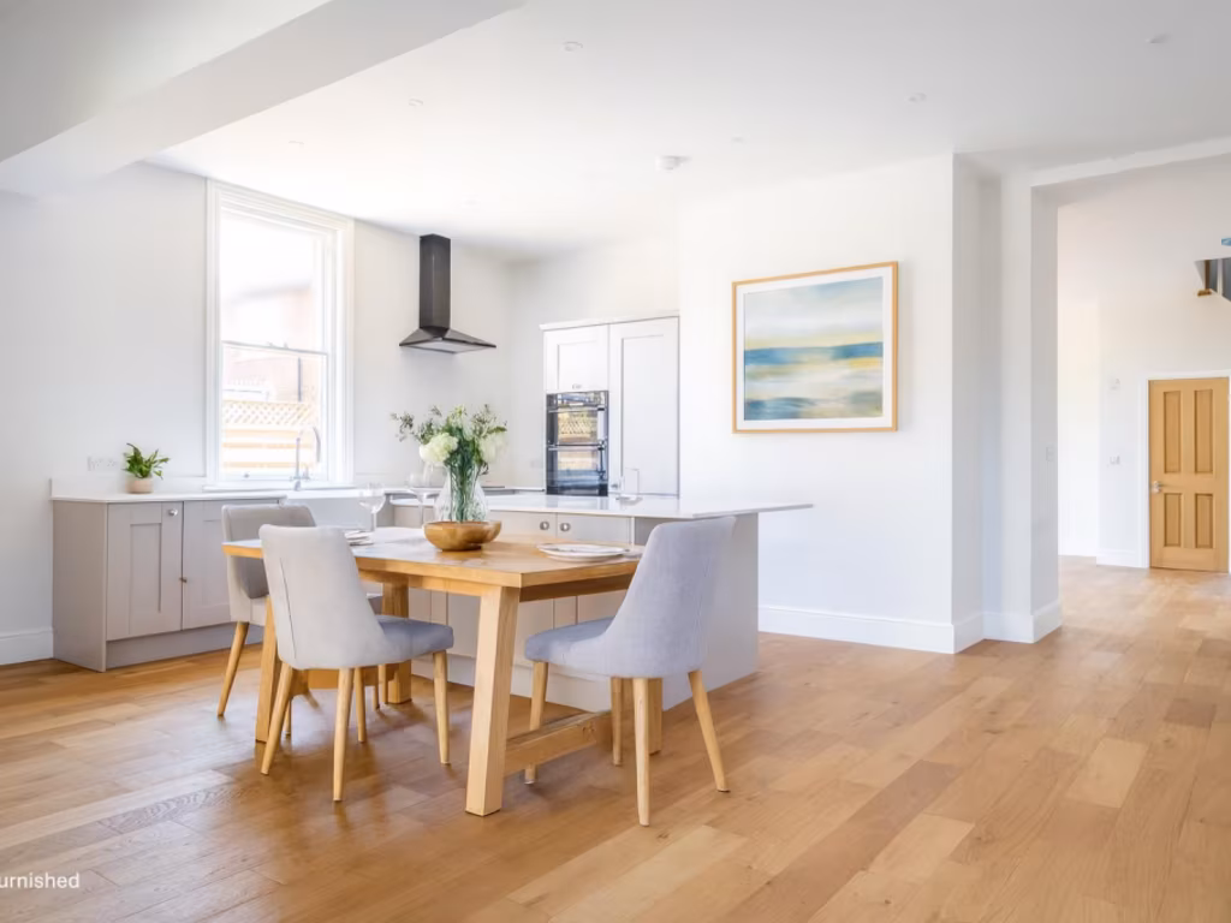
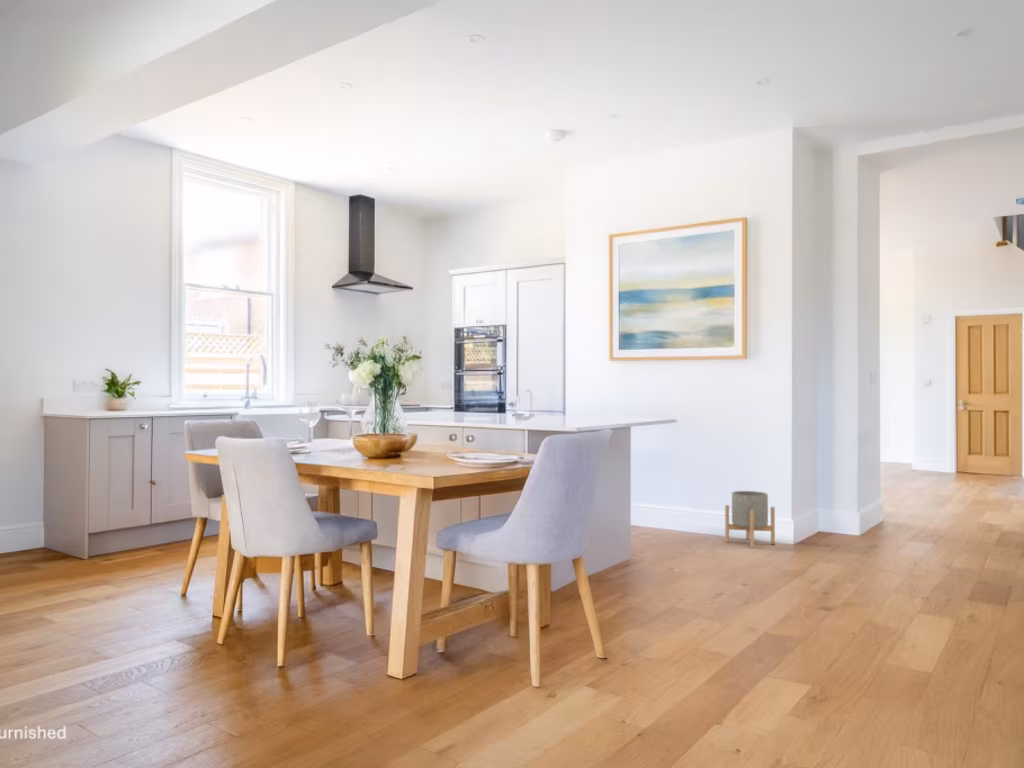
+ planter [724,490,776,549]
